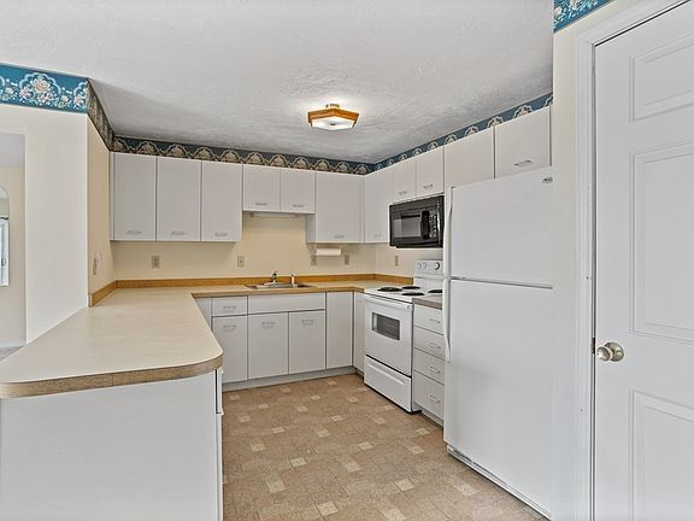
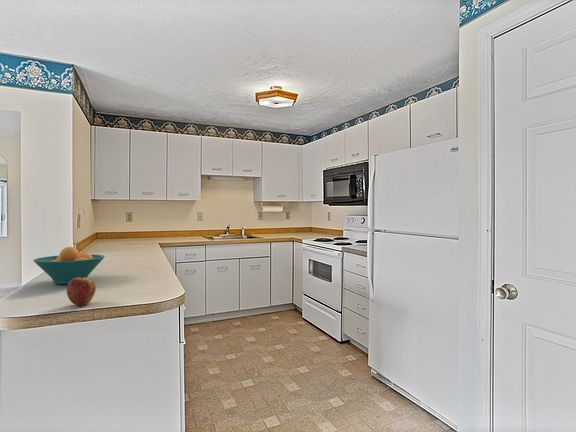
+ apple [66,276,97,306]
+ fruit bowl [32,246,105,285]
